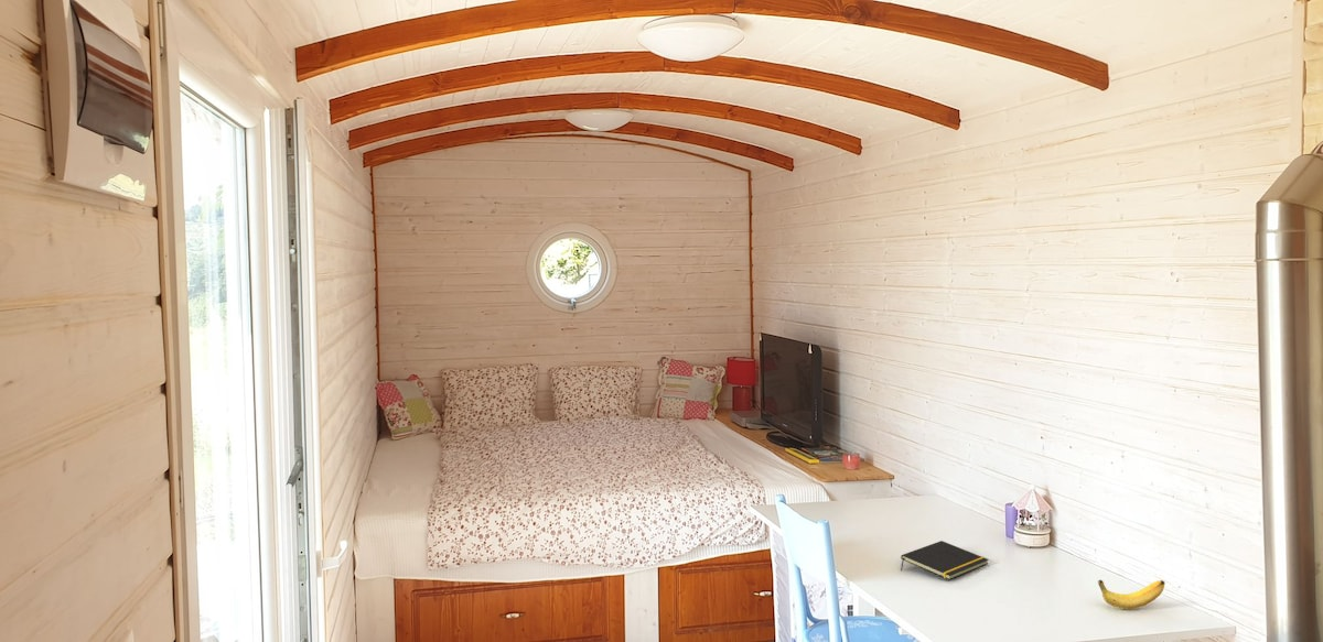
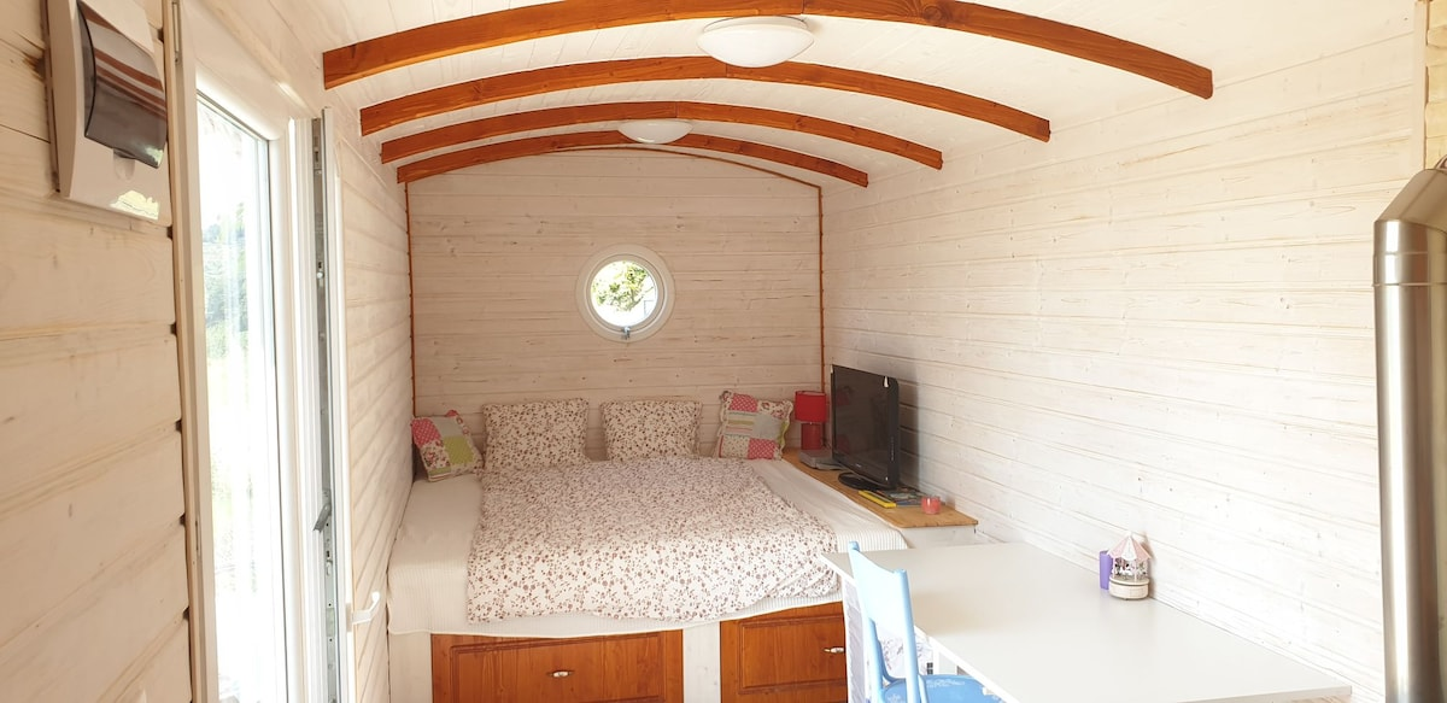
- notepad [900,540,990,580]
- banana [1097,579,1165,610]
